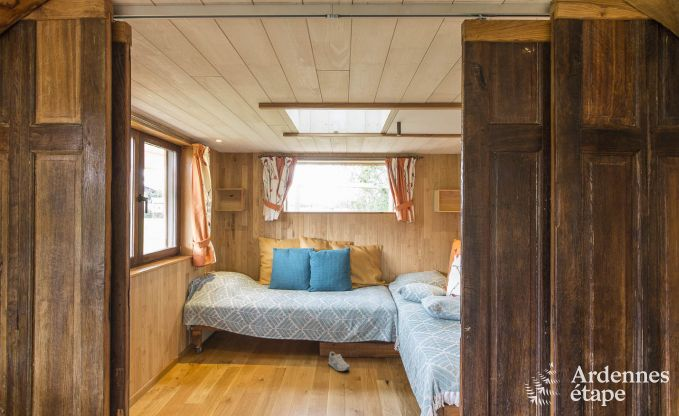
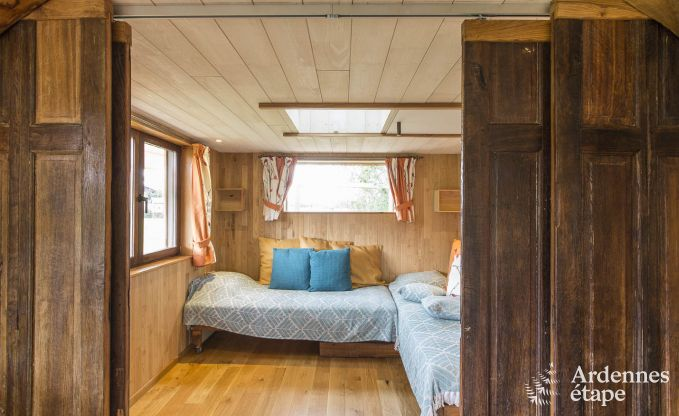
- sneaker [327,351,351,372]
